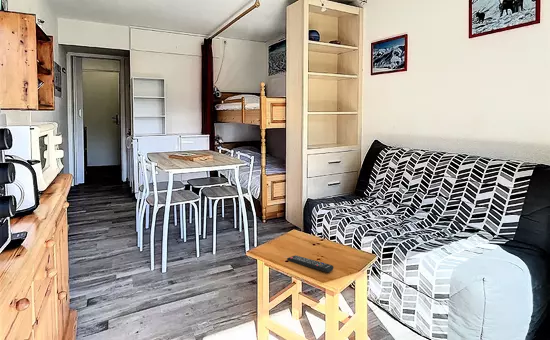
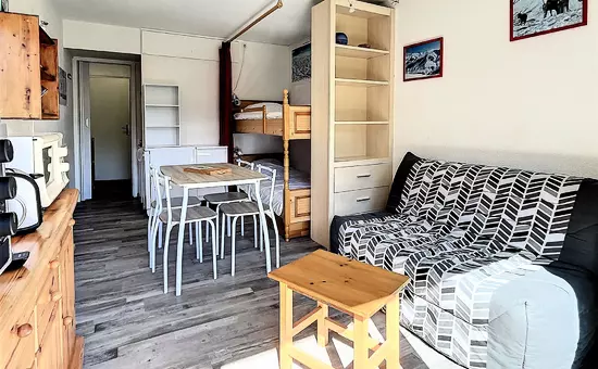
- remote control [286,254,335,273]
